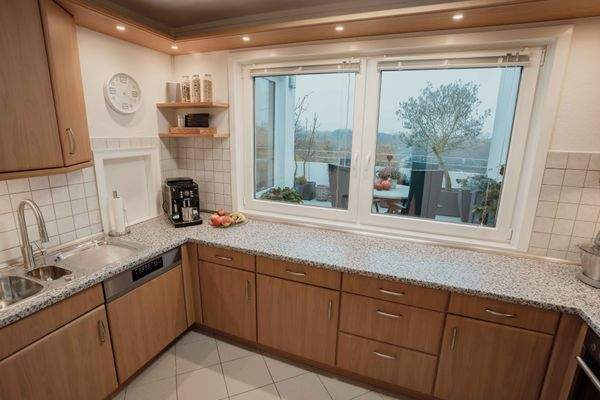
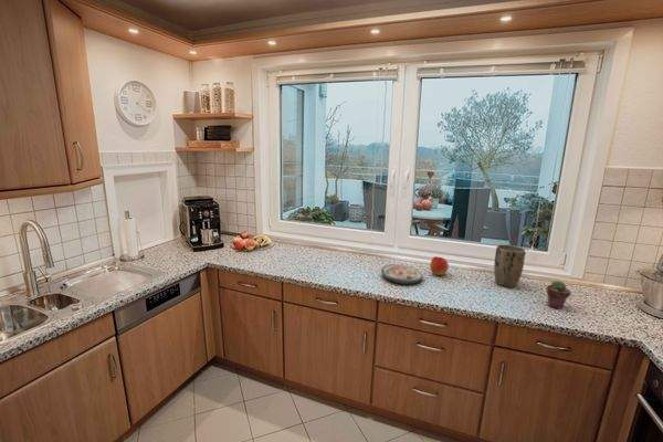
+ plant pot [493,243,526,288]
+ soup [380,263,423,285]
+ potted succulent [545,280,572,309]
+ apple [429,255,450,276]
